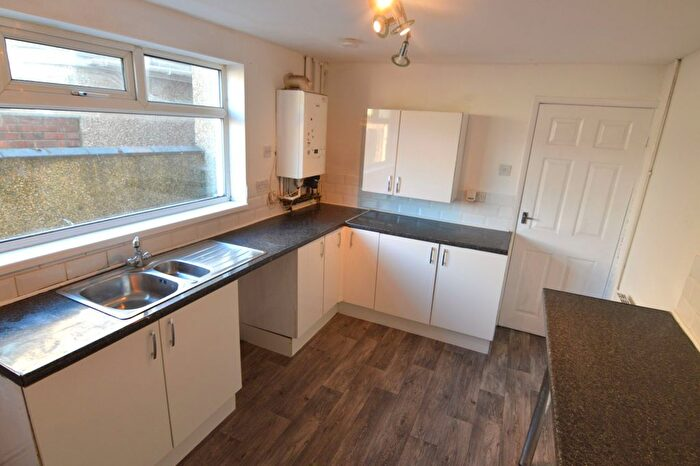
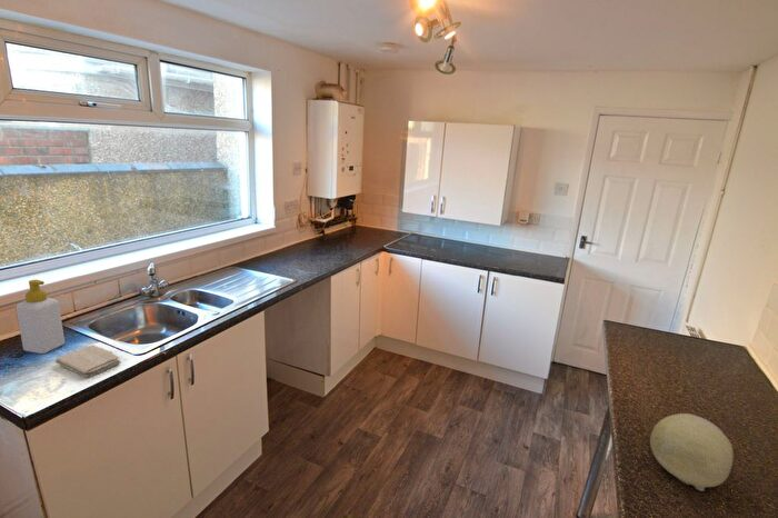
+ fruit [649,412,735,492]
+ washcloth [54,343,122,379]
+ soap bottle [14,279,66,355]
